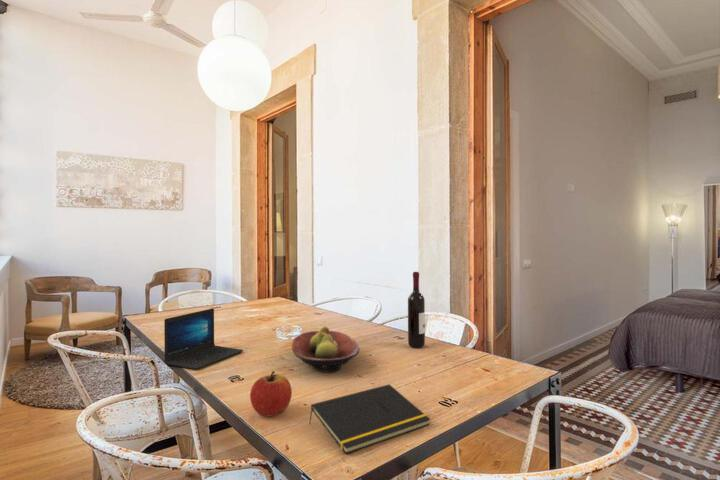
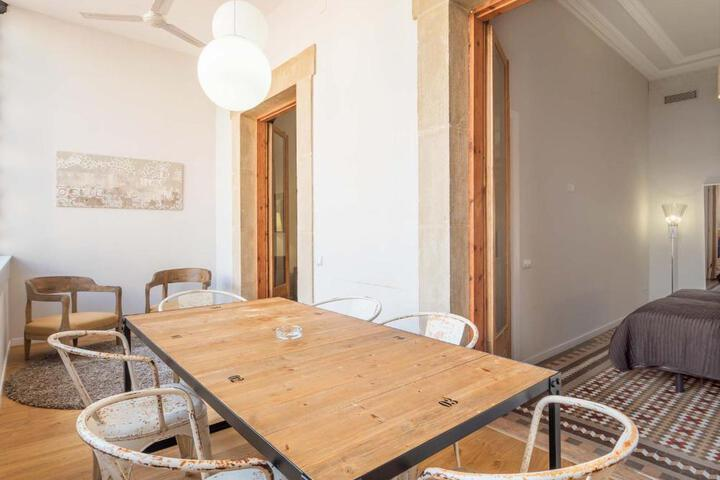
- notepad [308,383,432,455]
- fruit bowl [291,326,360,373]
- laptop [163,307,244,370]
- wine bottle [407,271,426,349]
- apple [249,370,293,417]
